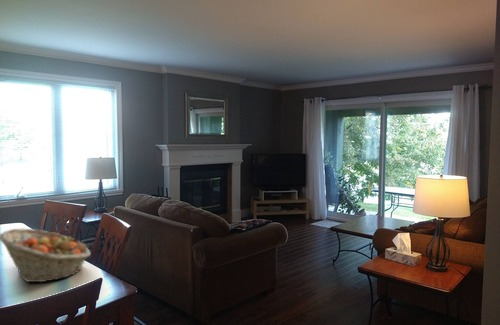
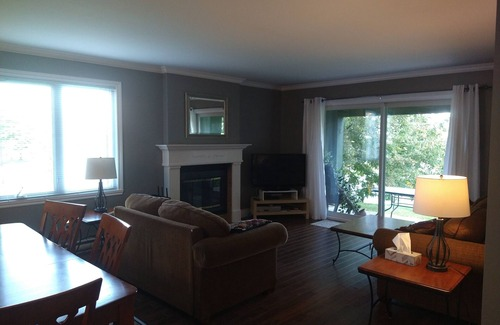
- fruit basket [0,228,91,283]
